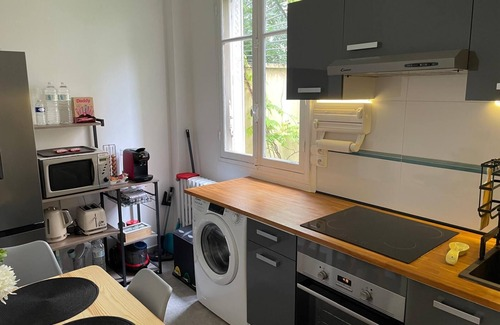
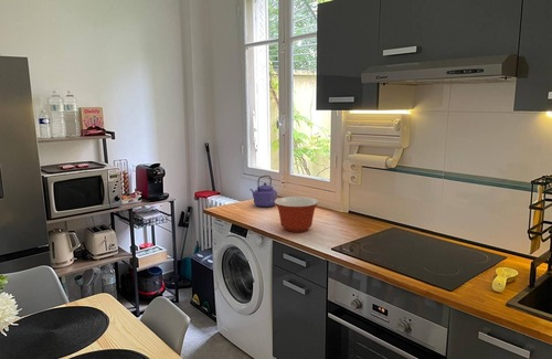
+ kettle [250,175,278,208]
+ mixing bowl [274,196,320,233]
